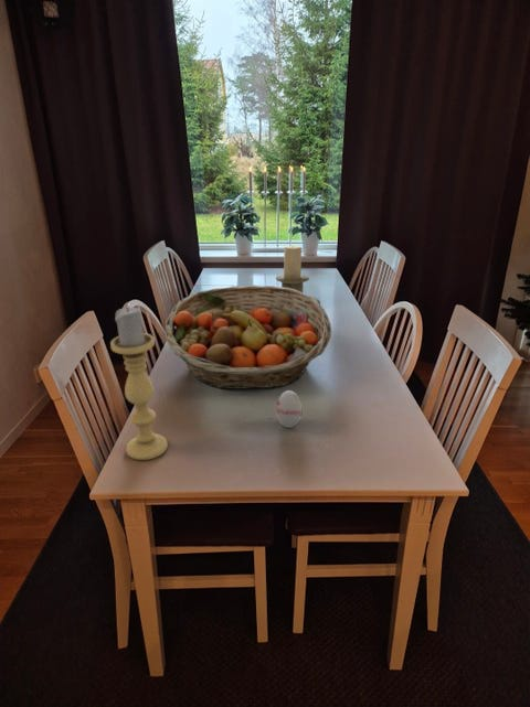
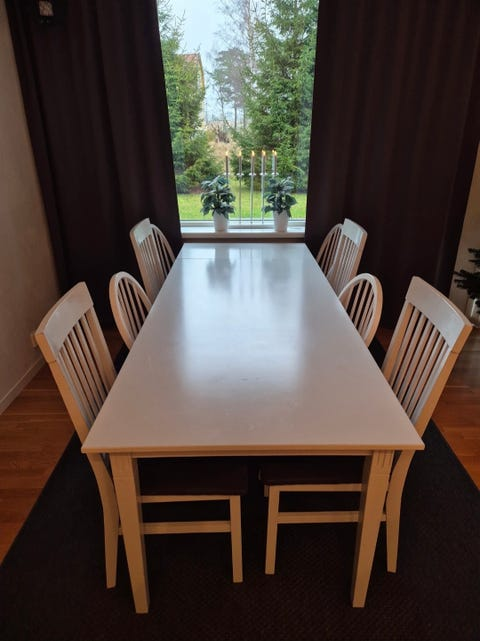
- candle holder [109,306,169,461]
- decorative egg [275,389,304,429]
- candle holder [275,245,321,310]
- fruit basket [163,285,332,390]
